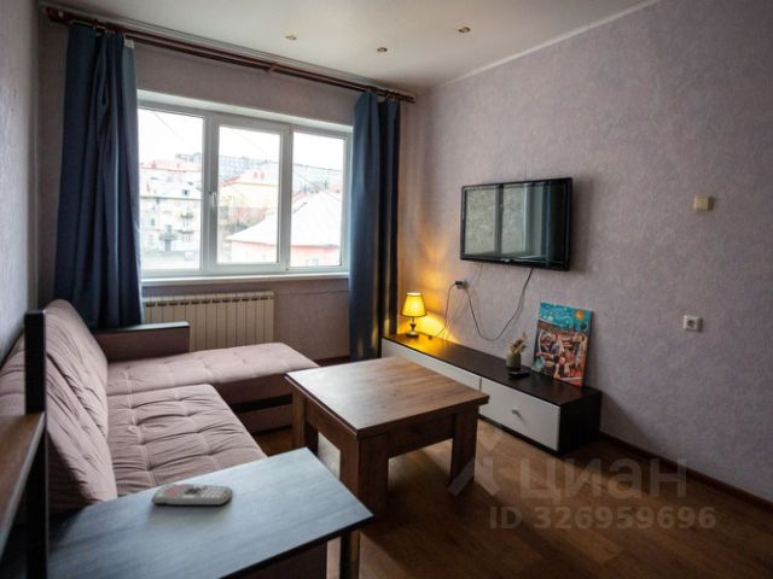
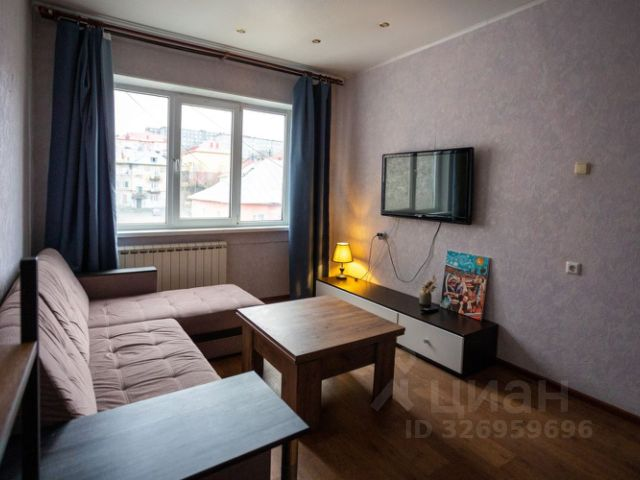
- remote control [151,482,234,507]
